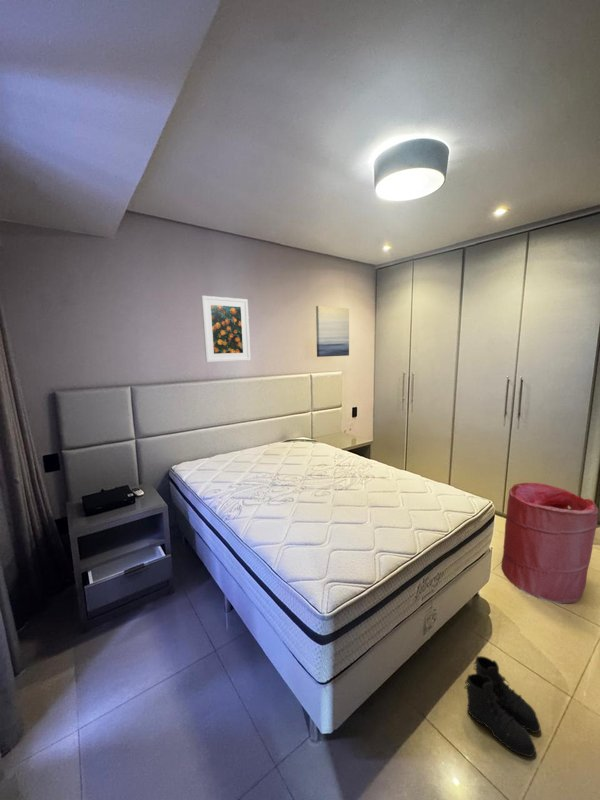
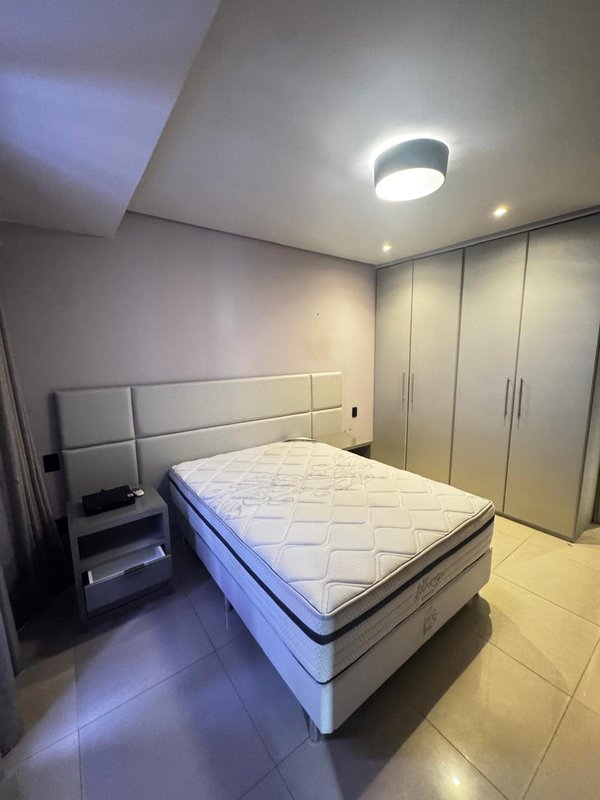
- wall art [315,305,350,358]
- boots [463,655,541,758]
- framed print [200,295,252,363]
- laundry hamper [500,482,599,604]
